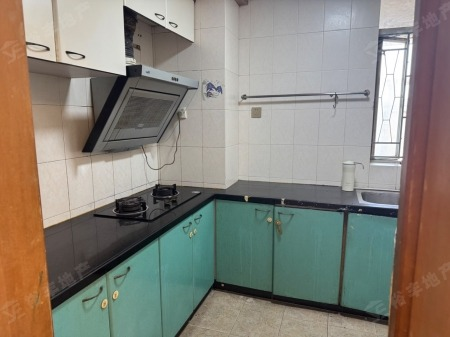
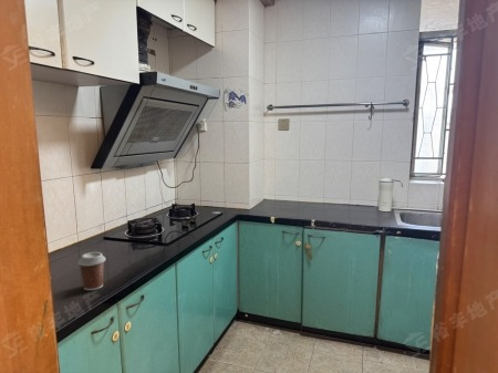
+ coffee cup [76,251,106,291]
